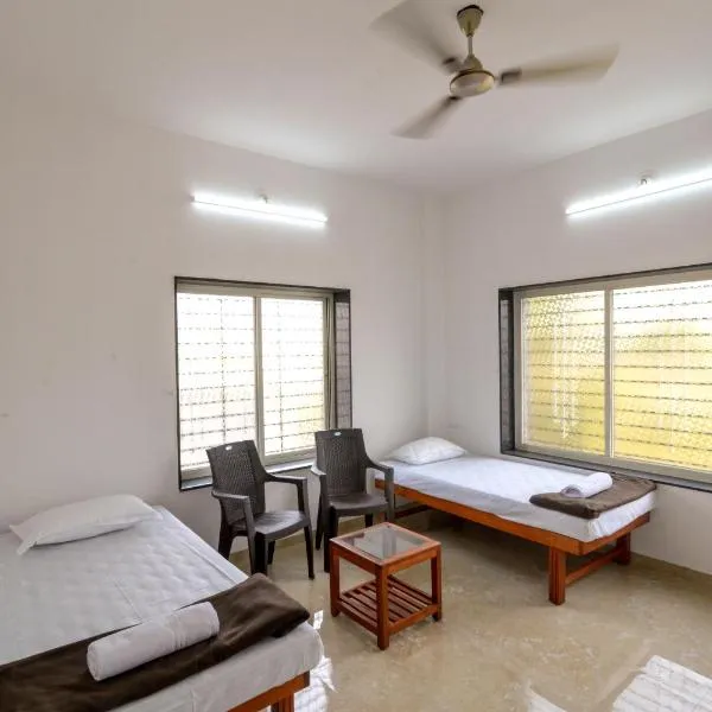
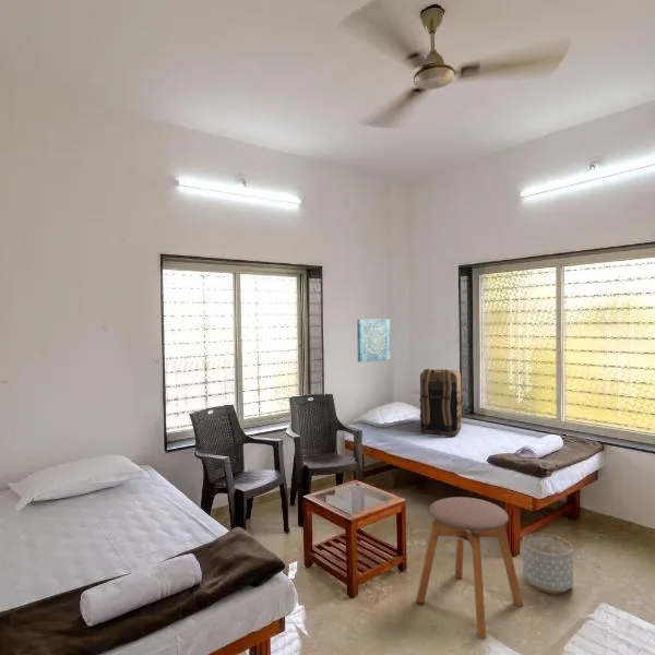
+ backpack [419,368,465,437]
+ planter [521,532,574,595]
+ stool [415,496,524,640]
+ wall art [356,318,392,364]
